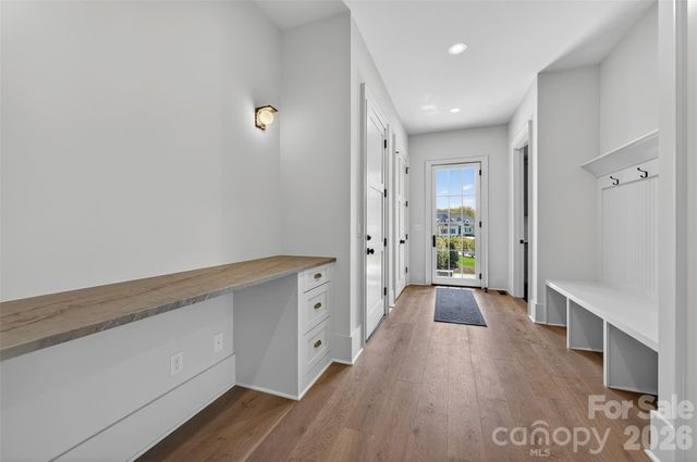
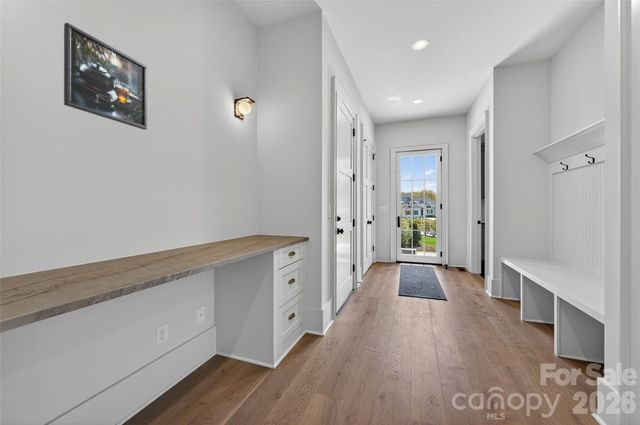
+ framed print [63,22,148,131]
